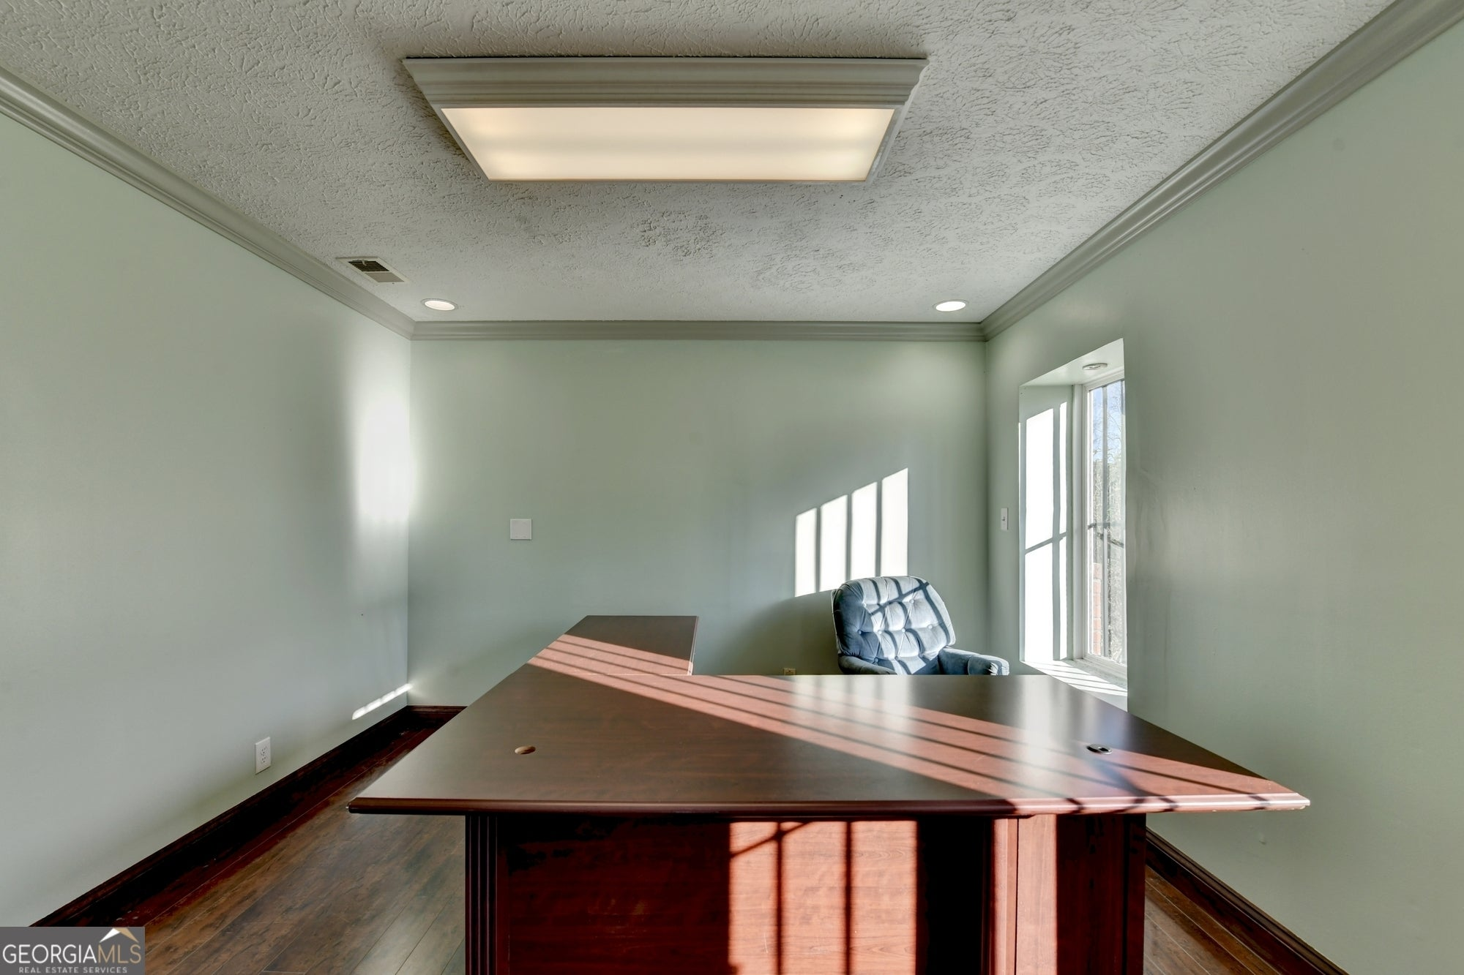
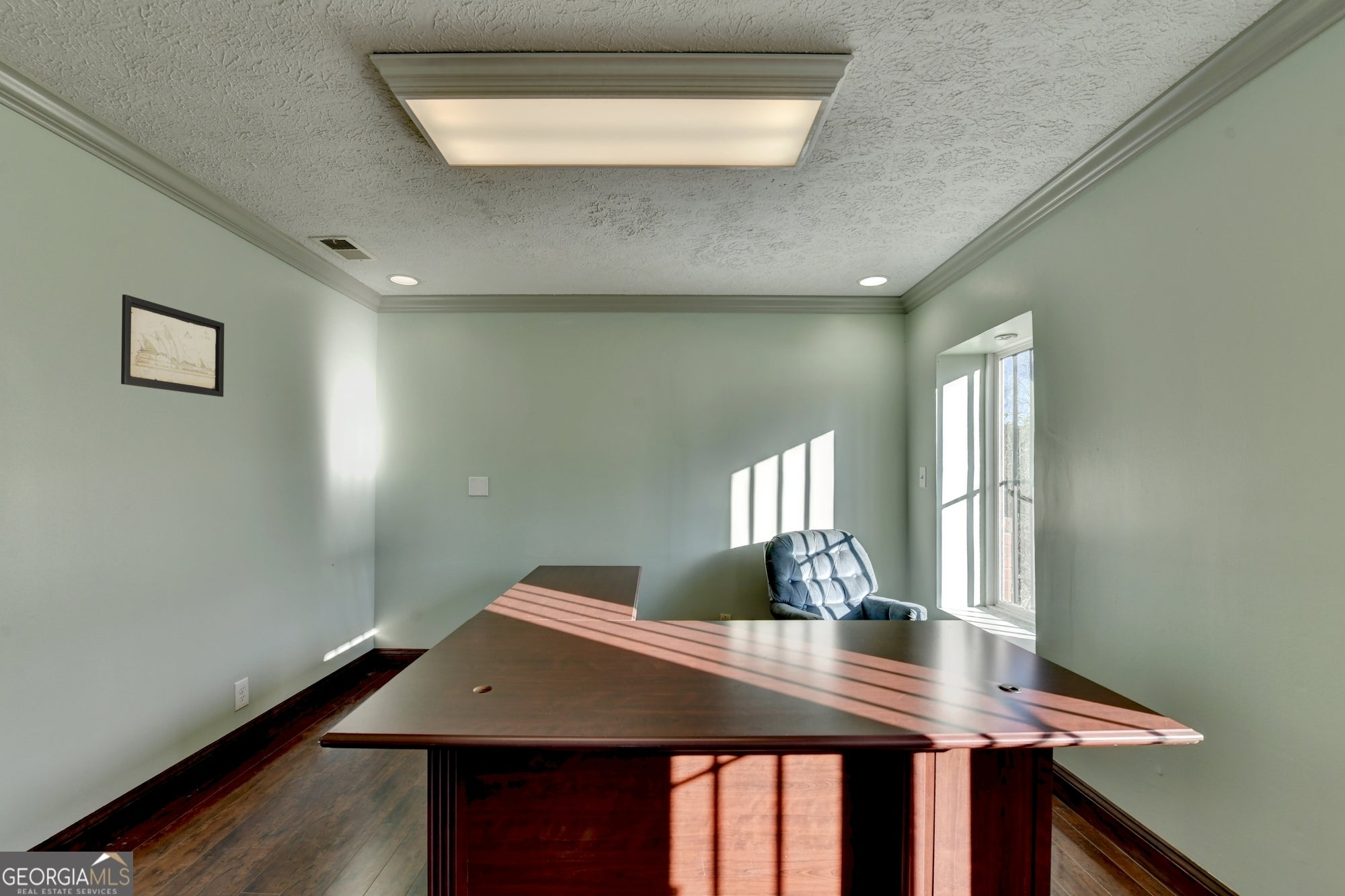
+ wall art [120,294,225,397]
